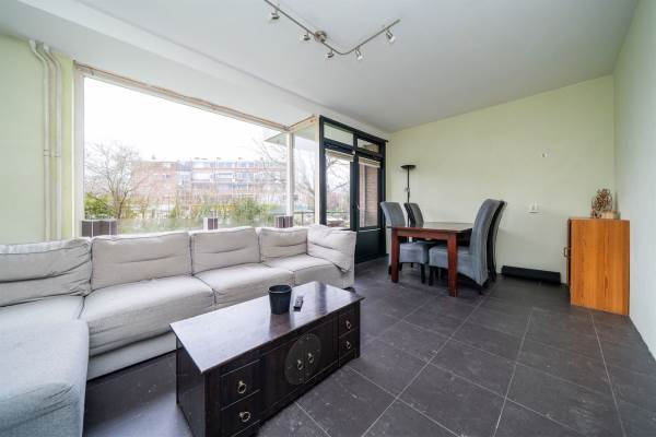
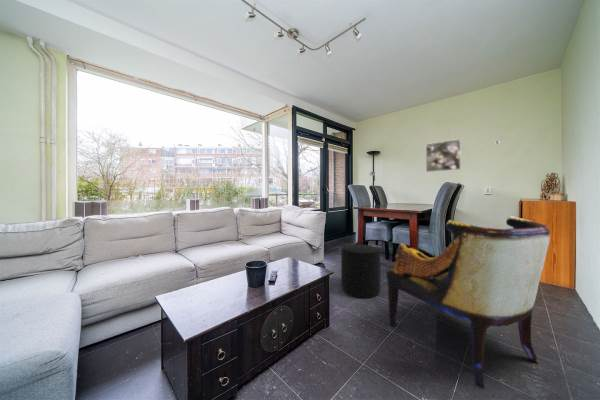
+ stool [340,244,381,299]
+ armchair [385,215,551,389]
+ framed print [425,138,462,173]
